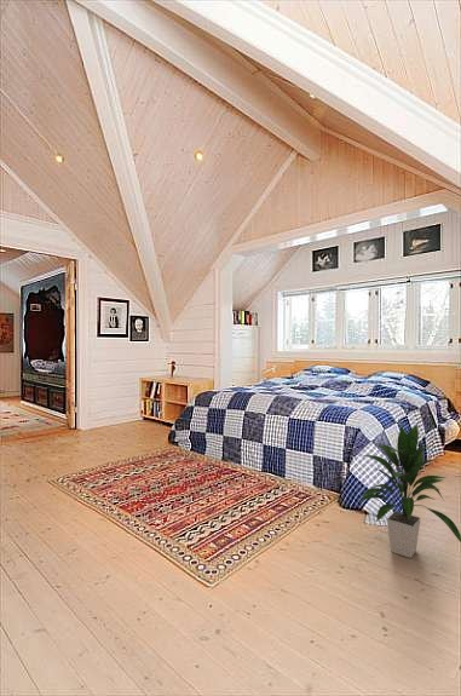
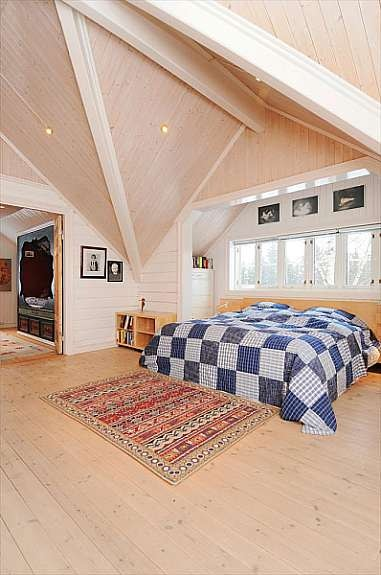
- indoor plant [356,422,461,559]
